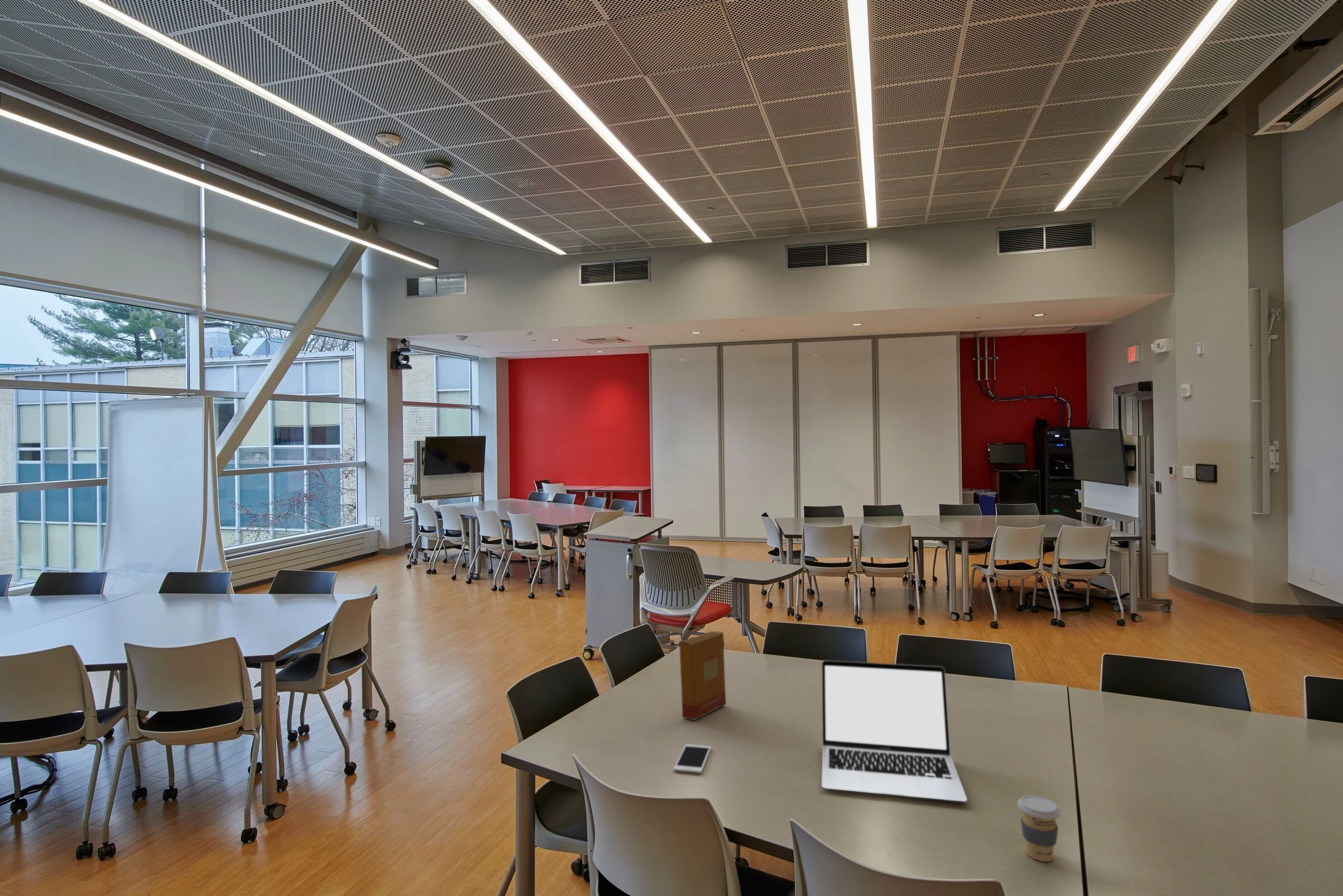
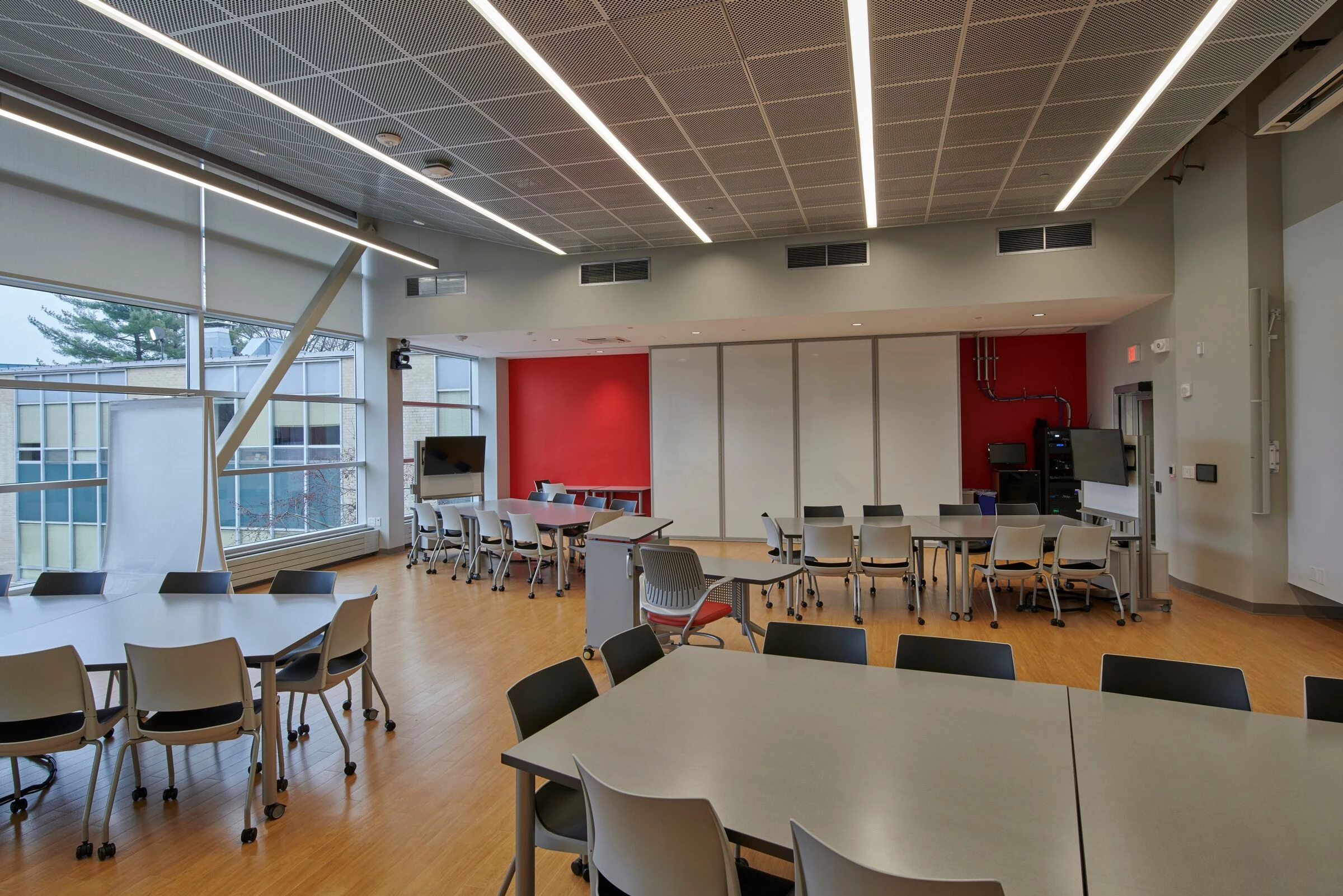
- coffee cup [1017,795,1061,862]
- laptop [821,660,968,803]
- product box [679,631,727,721]
- cell phone [673,744,712,774]
